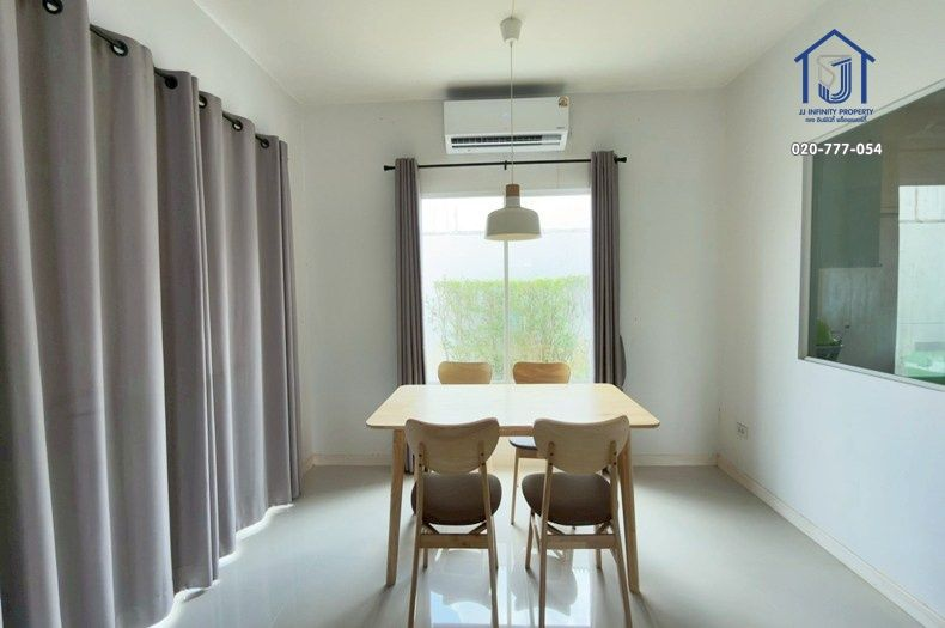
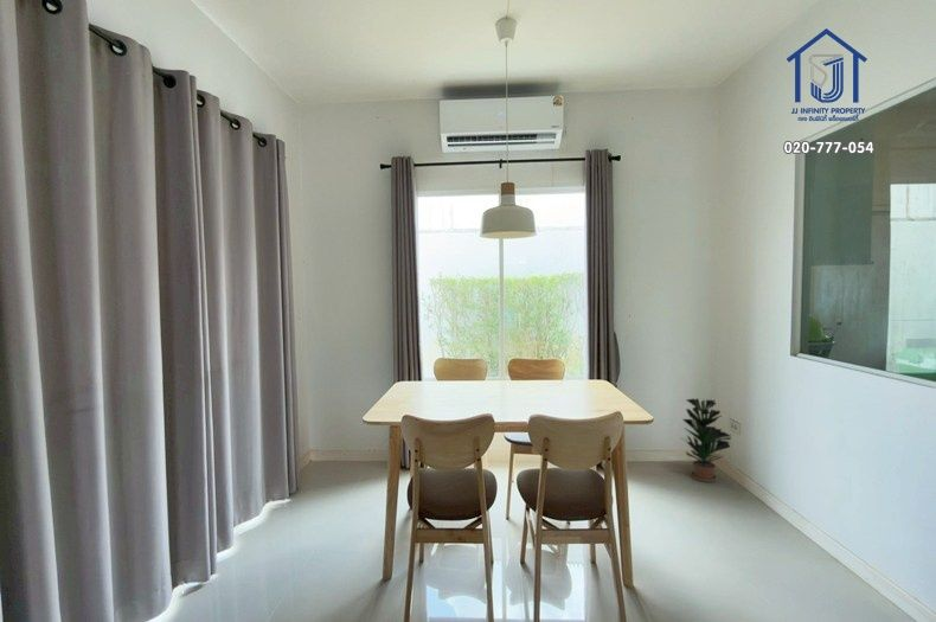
+ potted plant [681,397,732,483]
